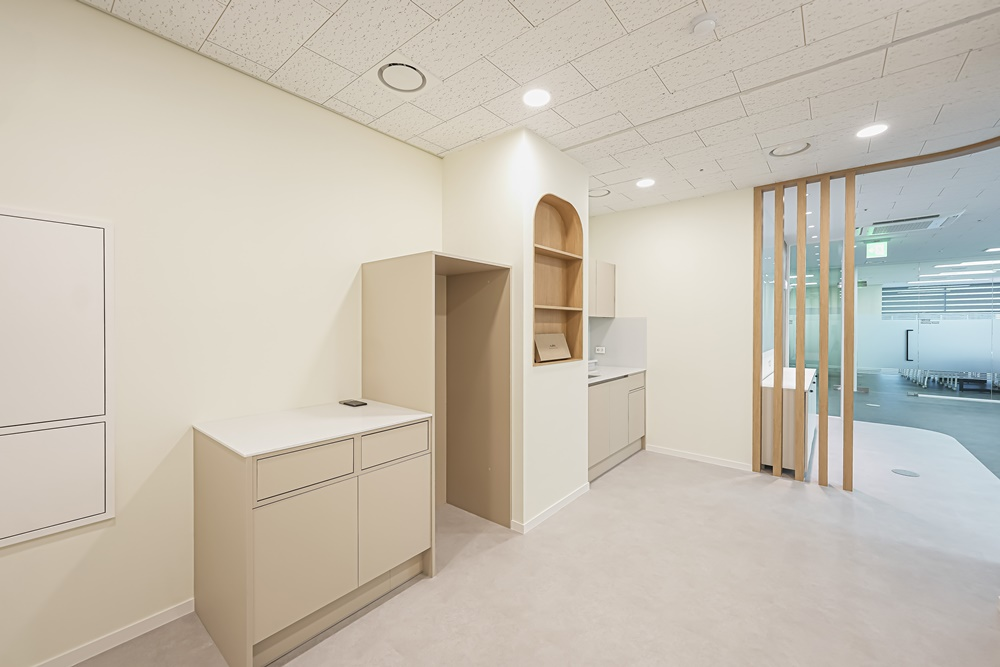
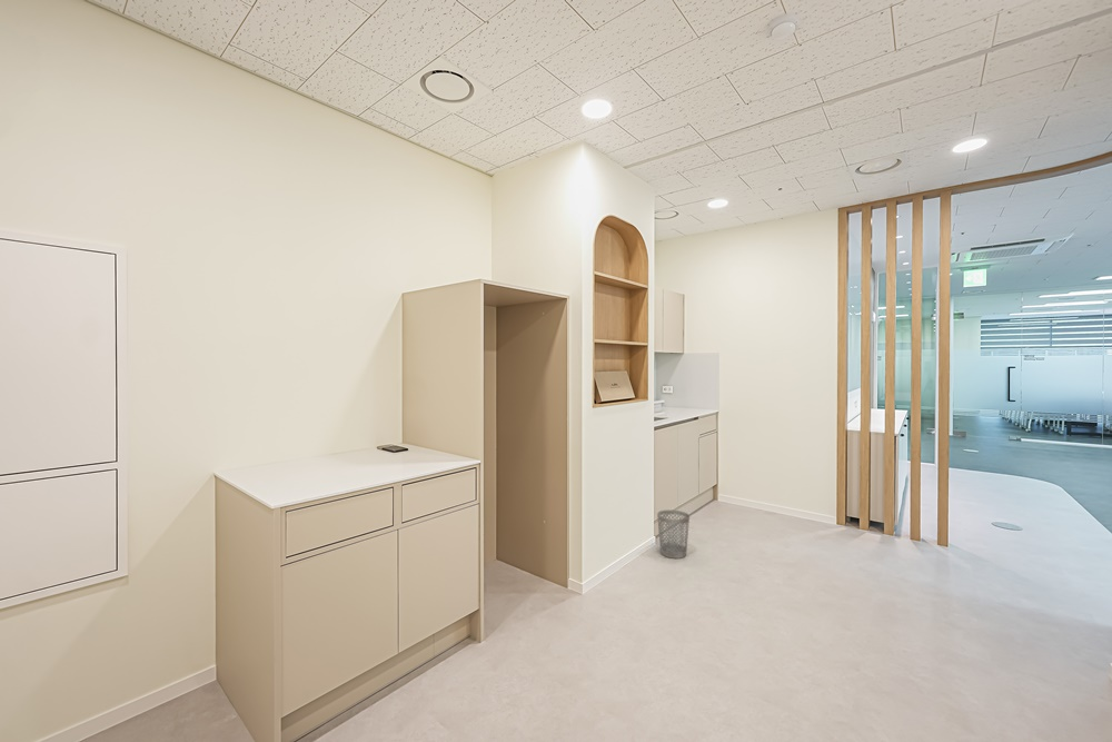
+ wastebasket [656,508,691,560]
